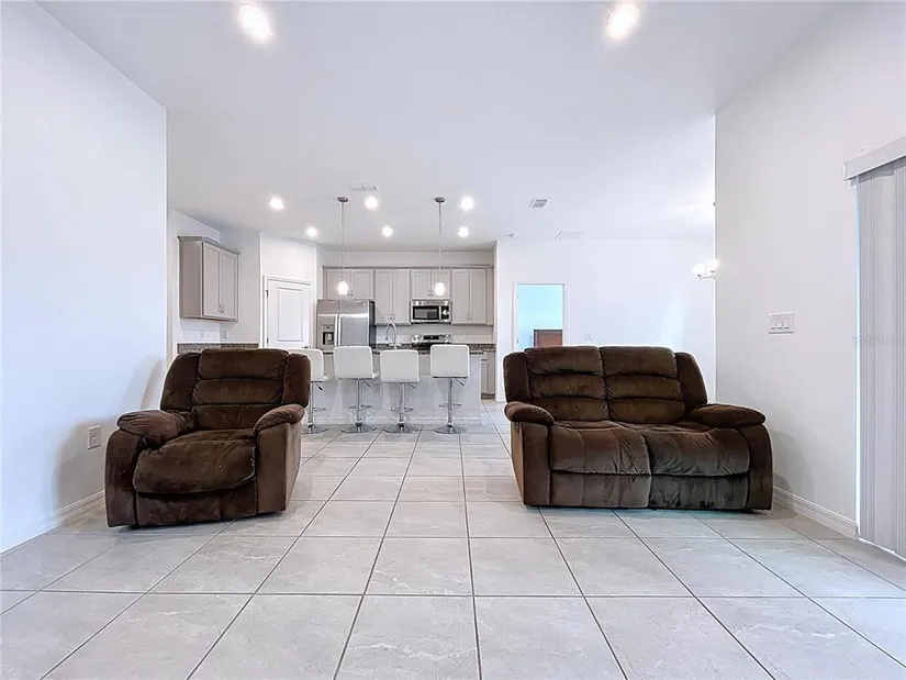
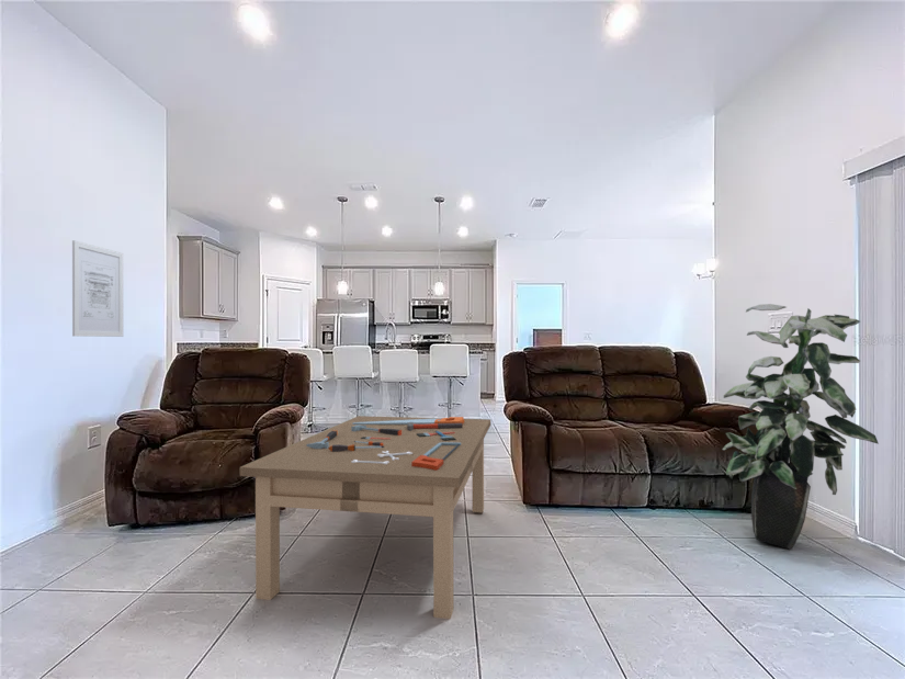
+ coffee table [239,415,491,620]
+ indoor plant [722,303,880,551]
+ wall art [71,239,124,338]
